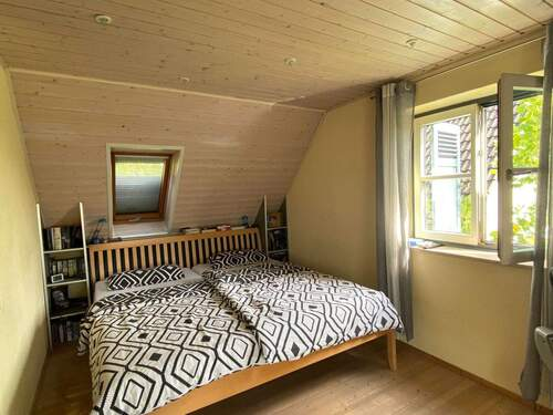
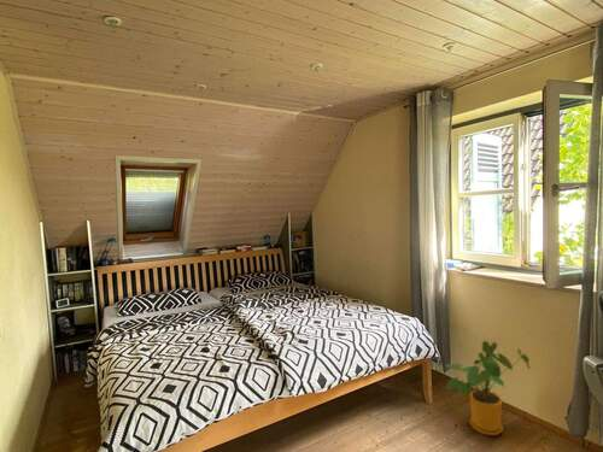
+ house plant [444,340,532,436]
